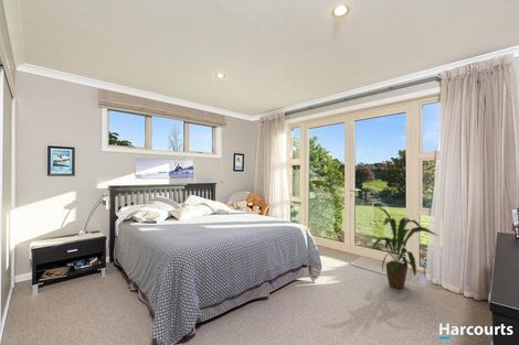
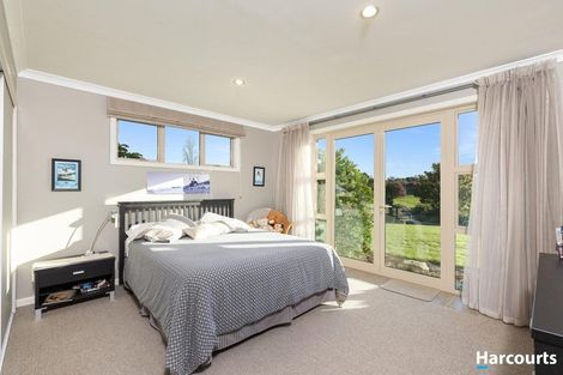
- house plant [370,205,441,290]
